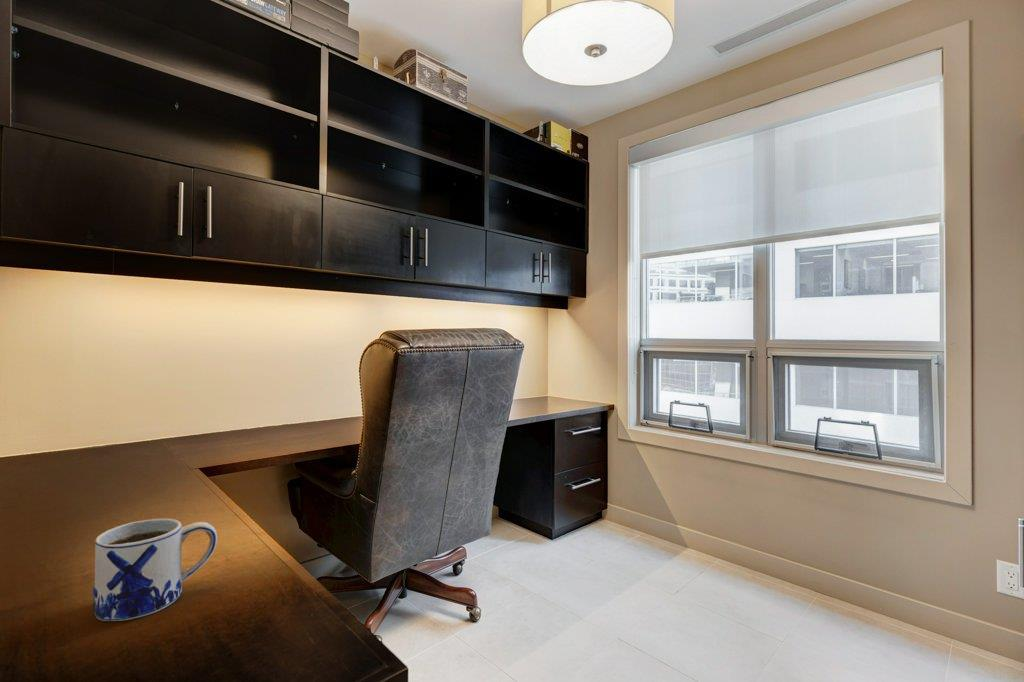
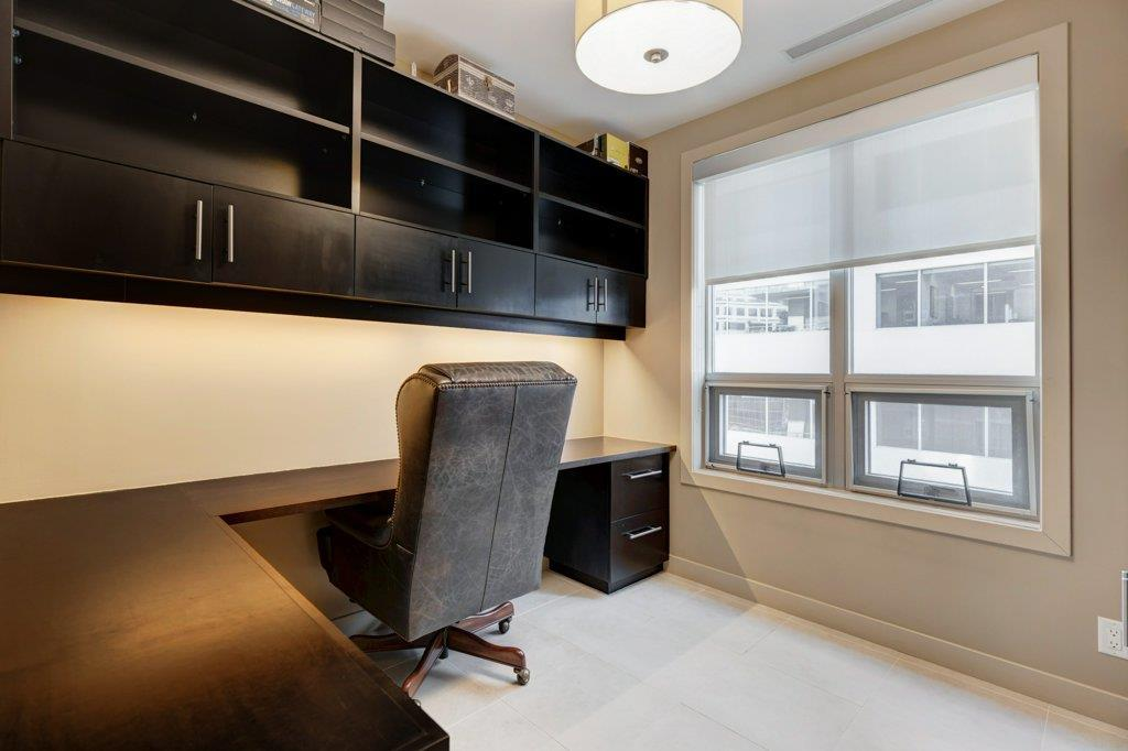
- mug [92,517,218,622]
